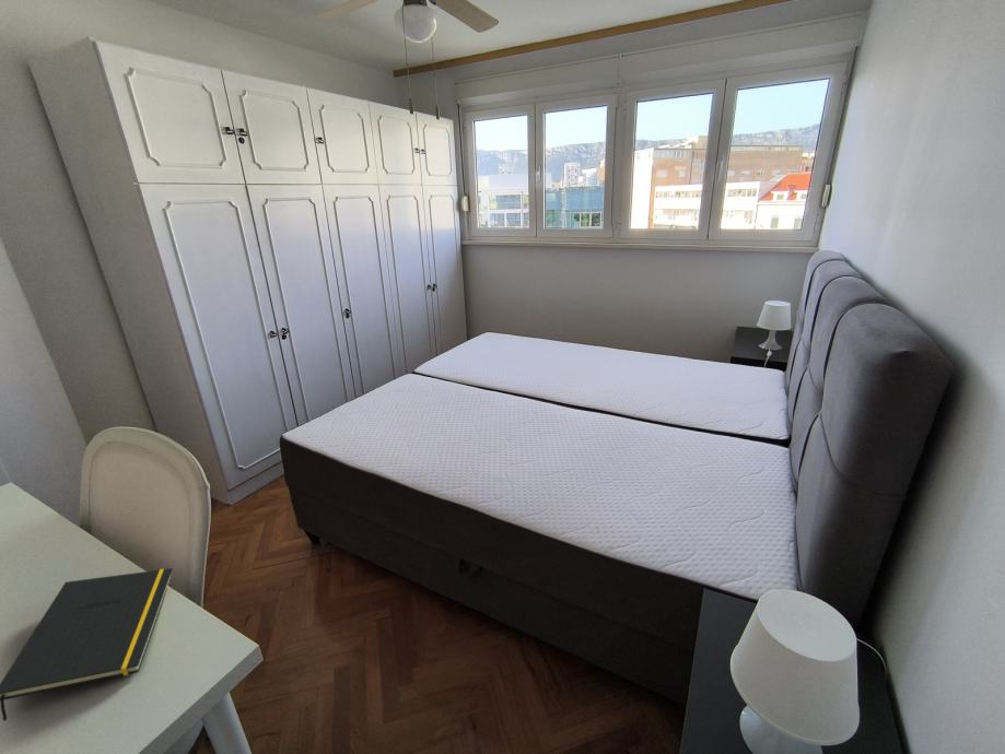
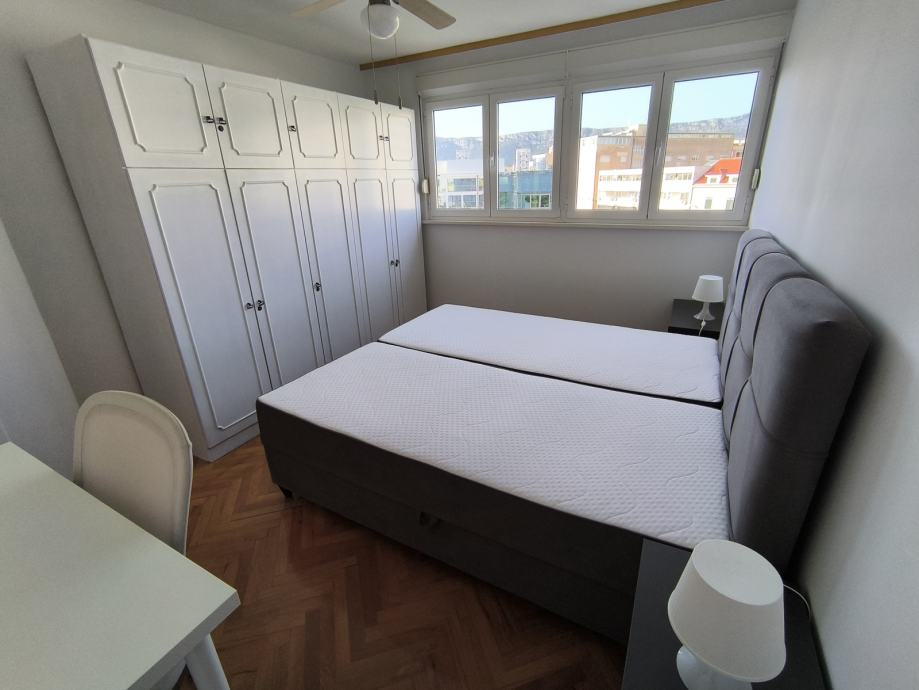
- notepad [0,567,174,722]
